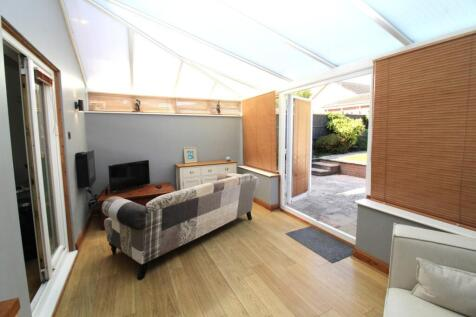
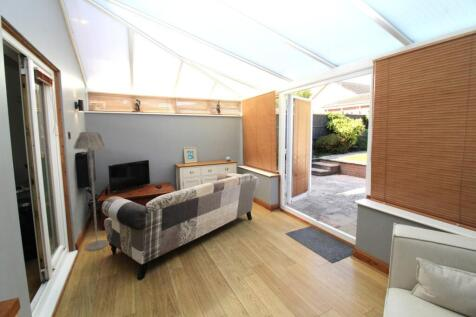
+ floor lamp [73,131,109,252]
